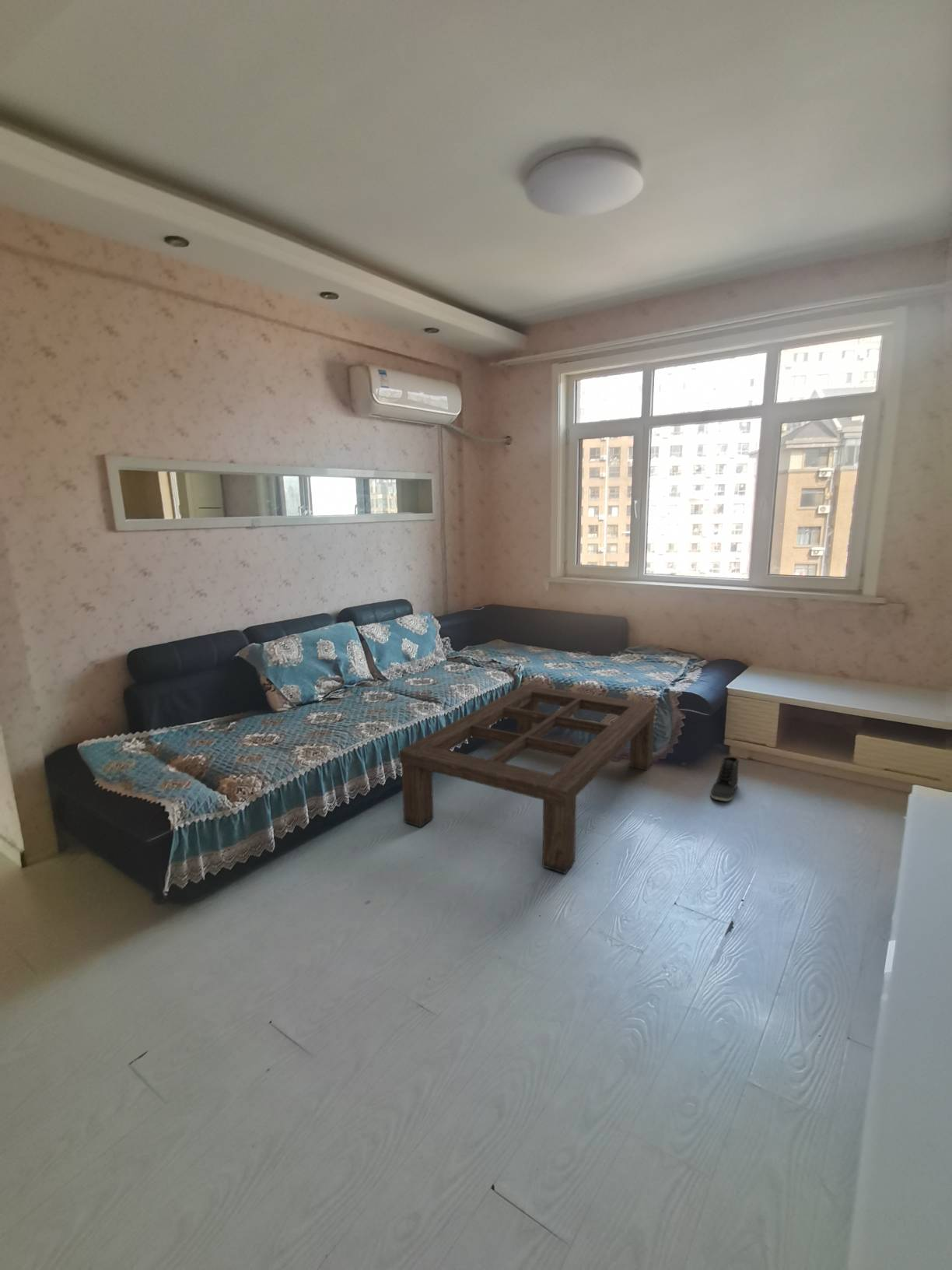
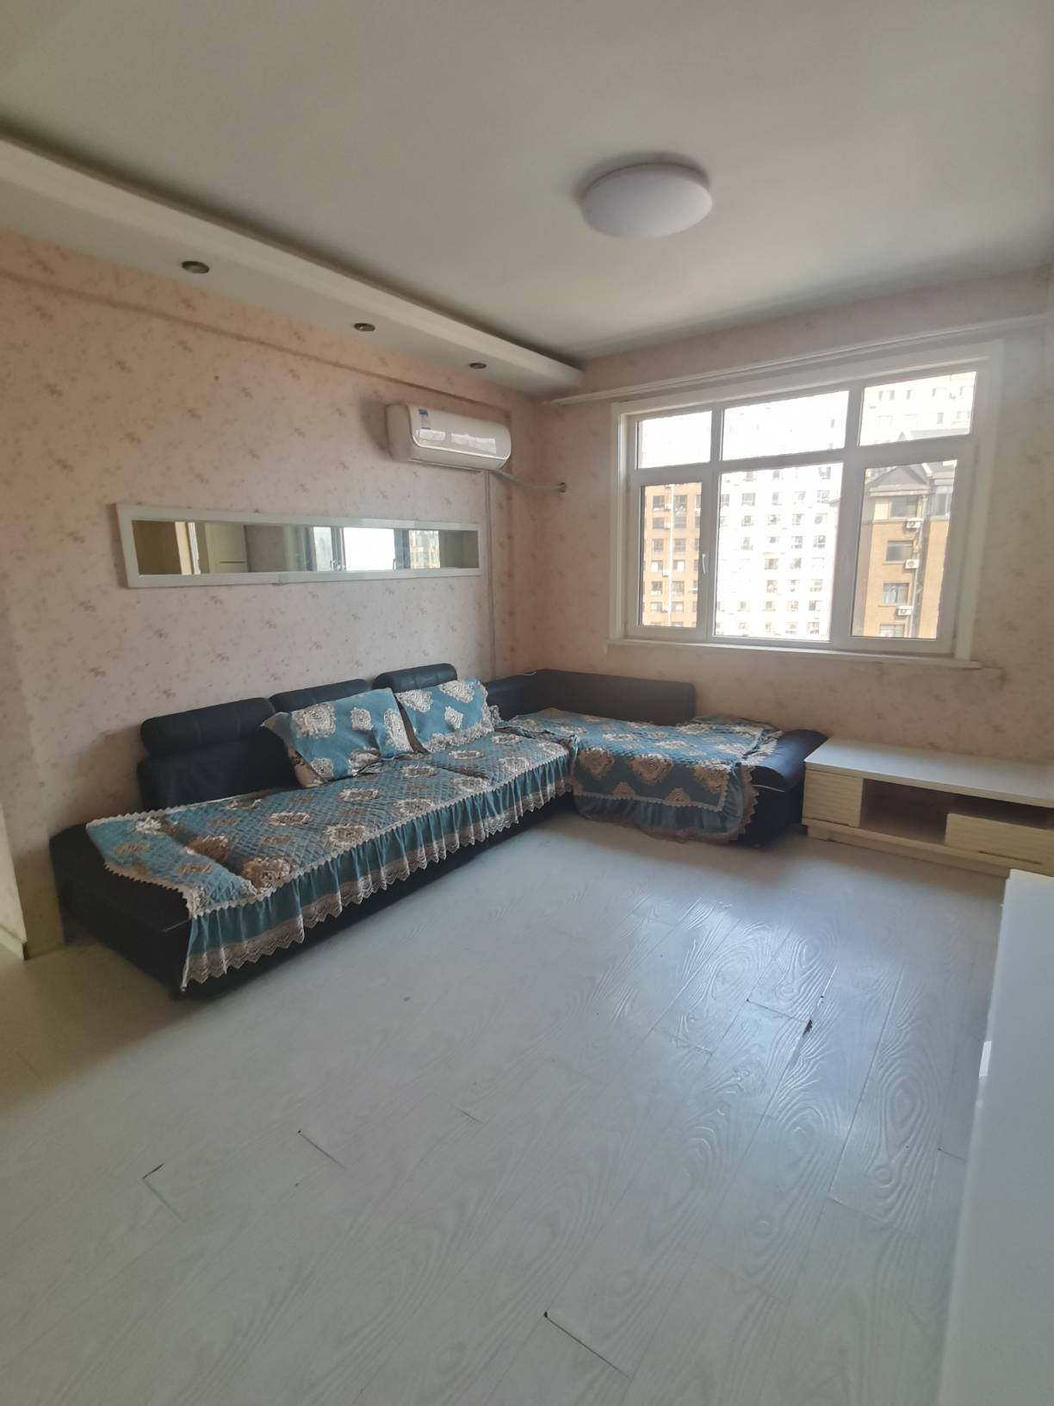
- coffee table [398,684,657,875]
- sneaker [709,756,740,802]
